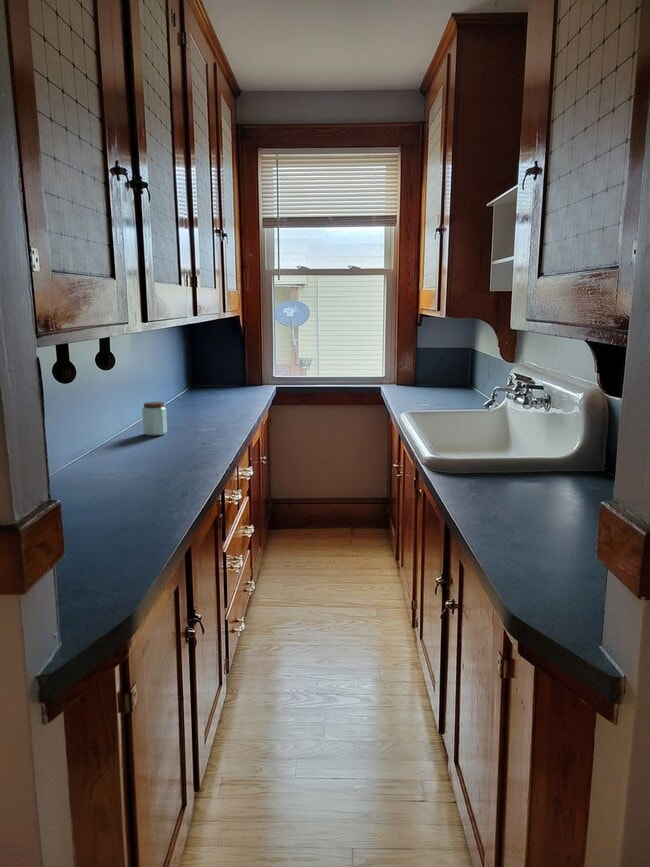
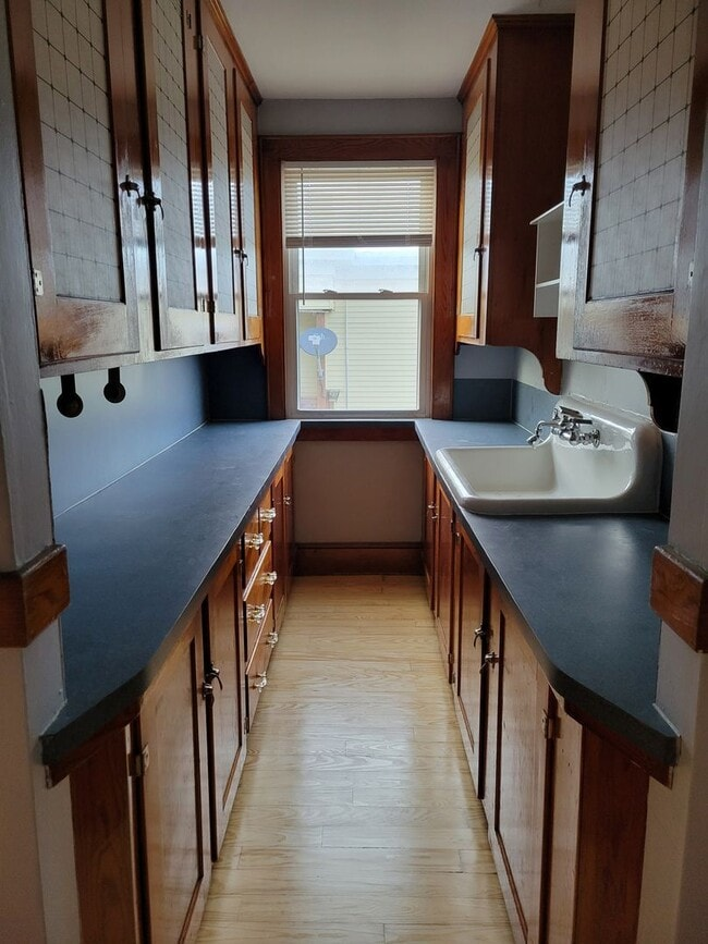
- peanut butter [141,401,168,437]
